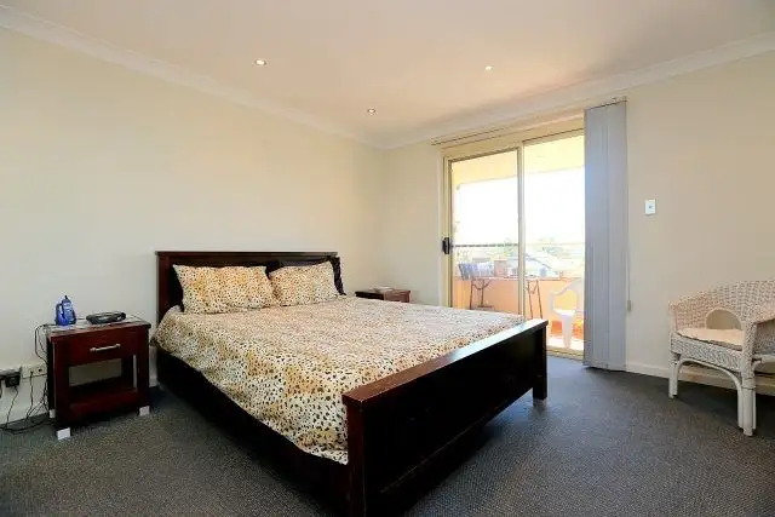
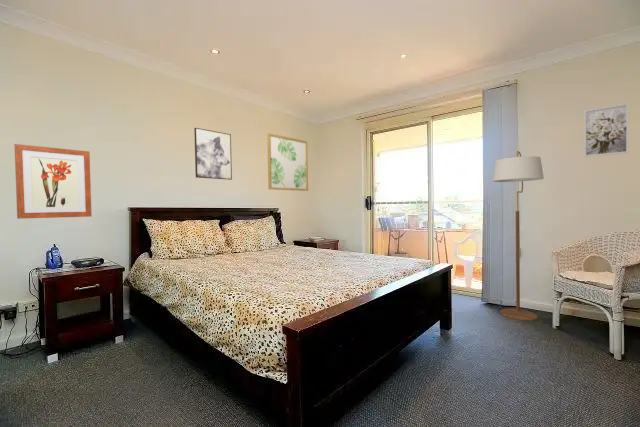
+ floor lamp [492,150,545,322]
+ wall art [193,127,233,181]
+ wall art [14,143,93,220]
+ wall art [583,102,629,158]
+ wall art [266,132,309,192]
